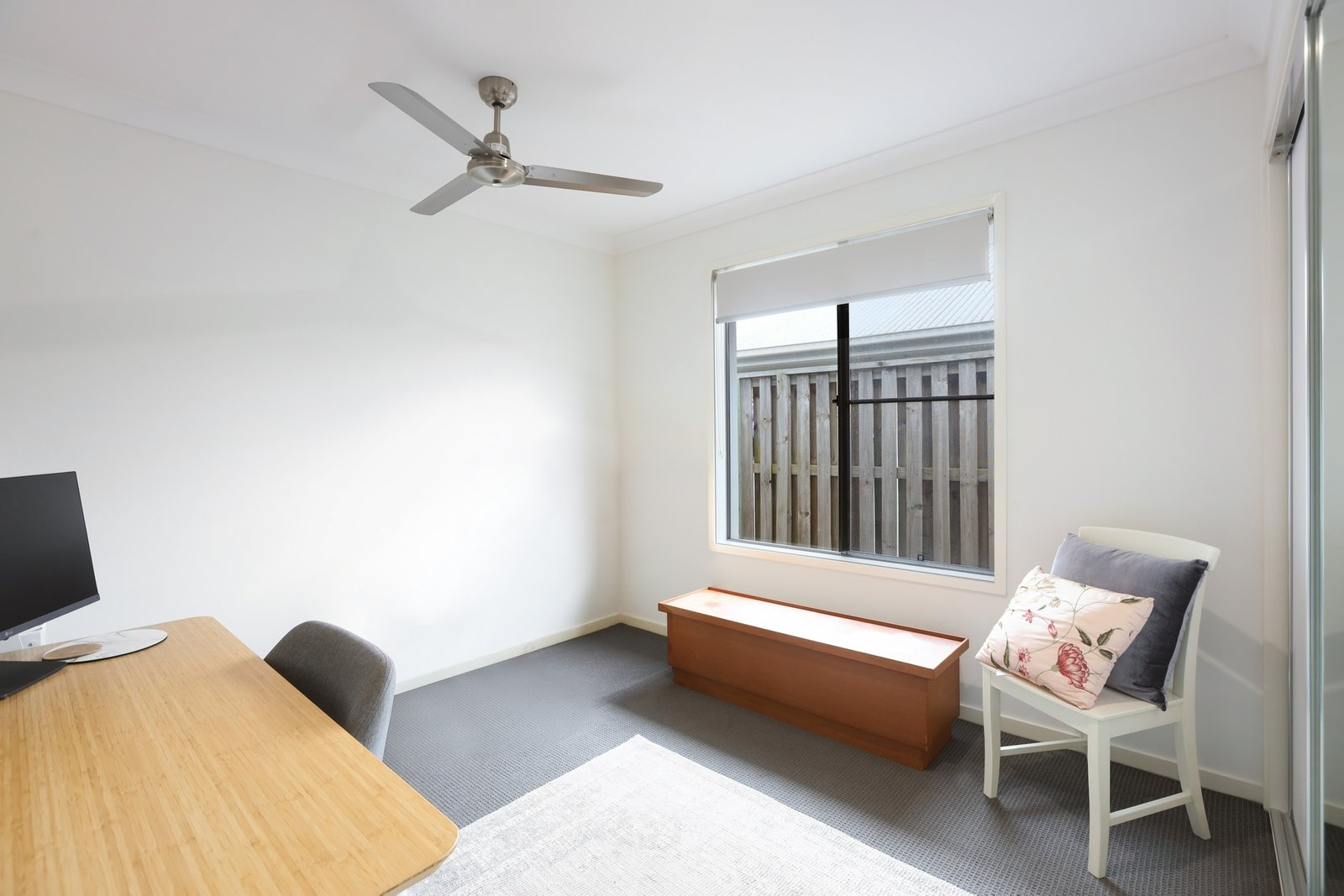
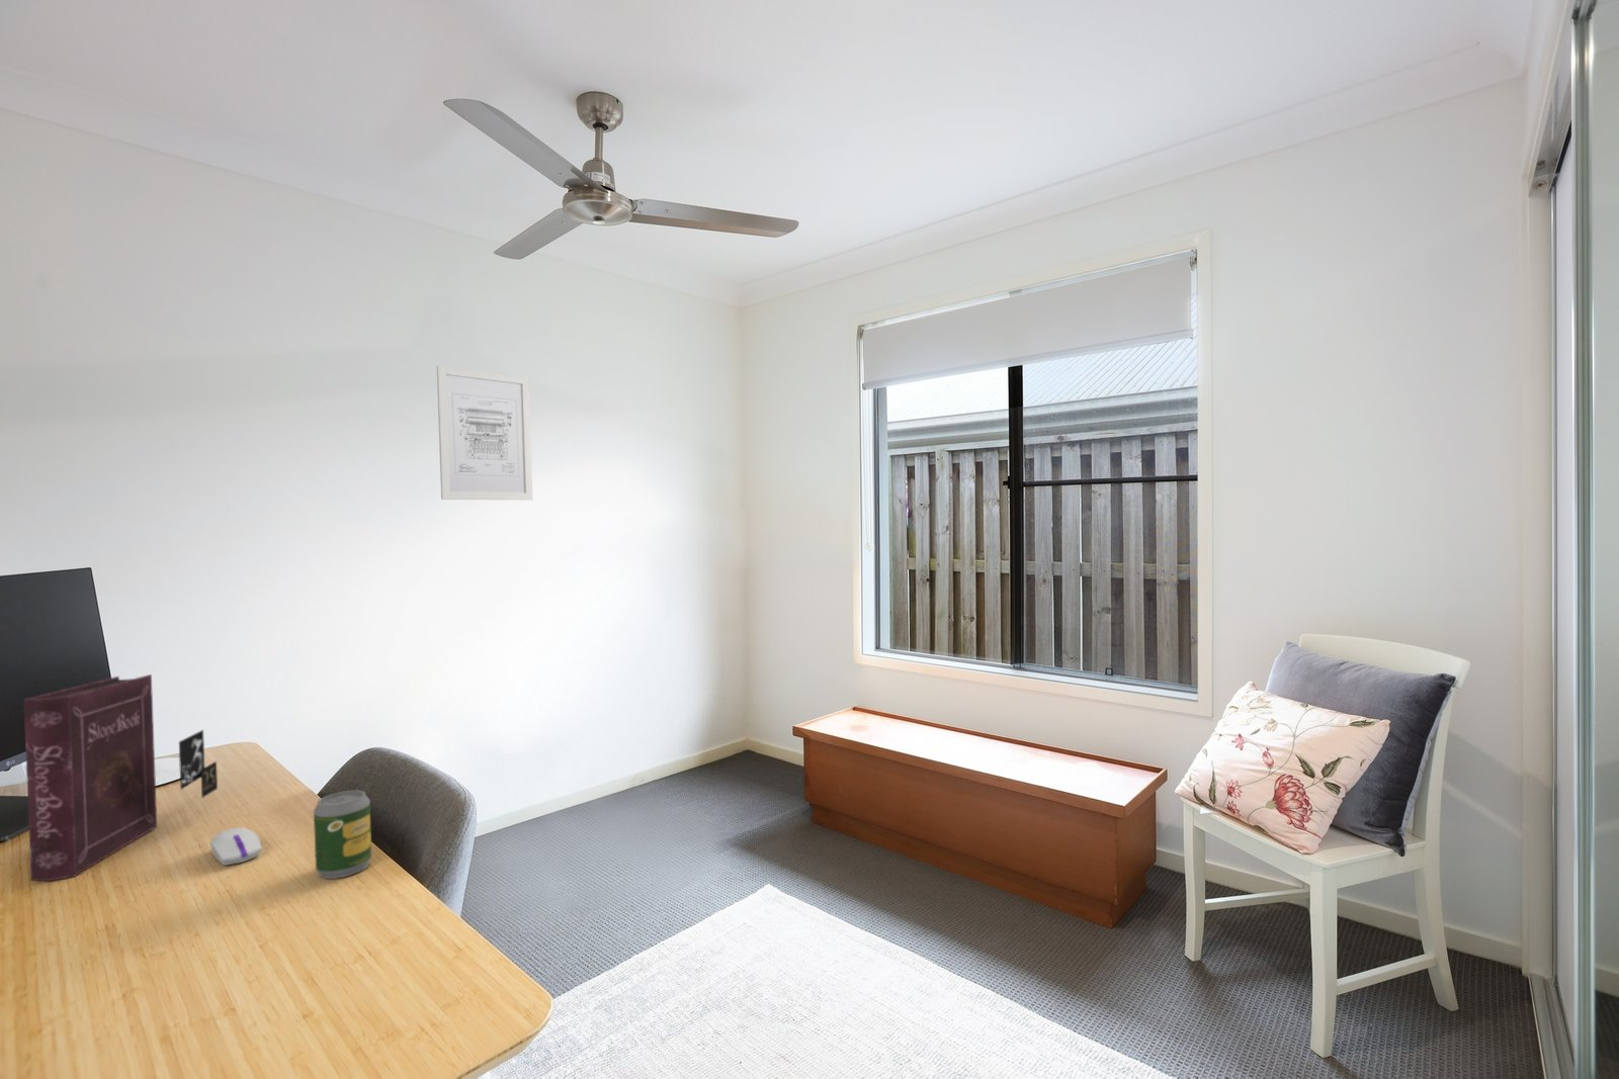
+ book [23,673,218,882]
+ wall art [436,365,534,501]
+ computer mouse [210,826,263,867]
+ soda can [313,790,373,880]
